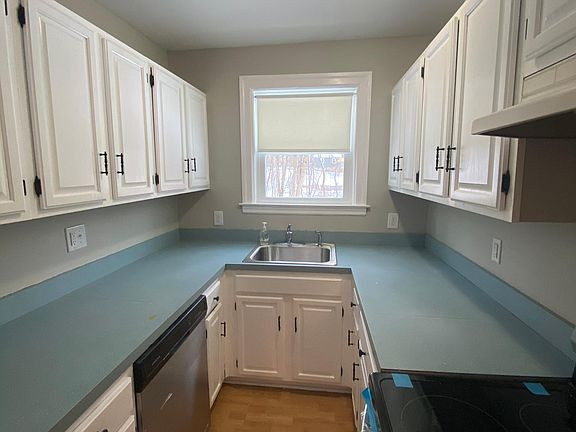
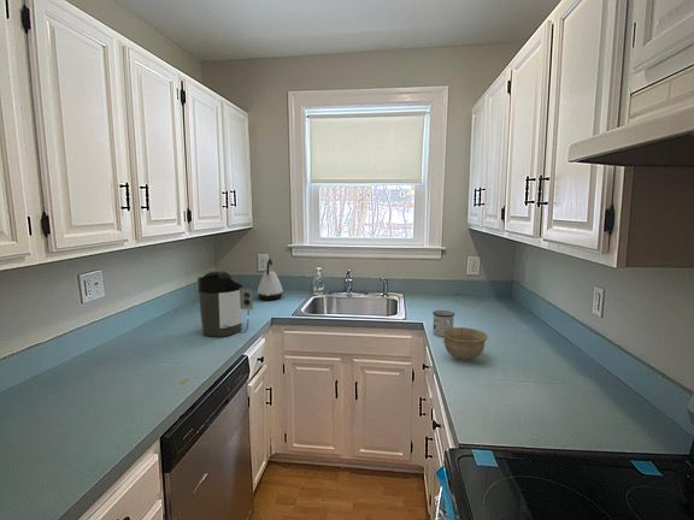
+ mug [431,309,455,337]
+ kettle [257,258,284,301]
+ bowl [441,326,489,362]
+ coffee maker [196,270,254,338]
